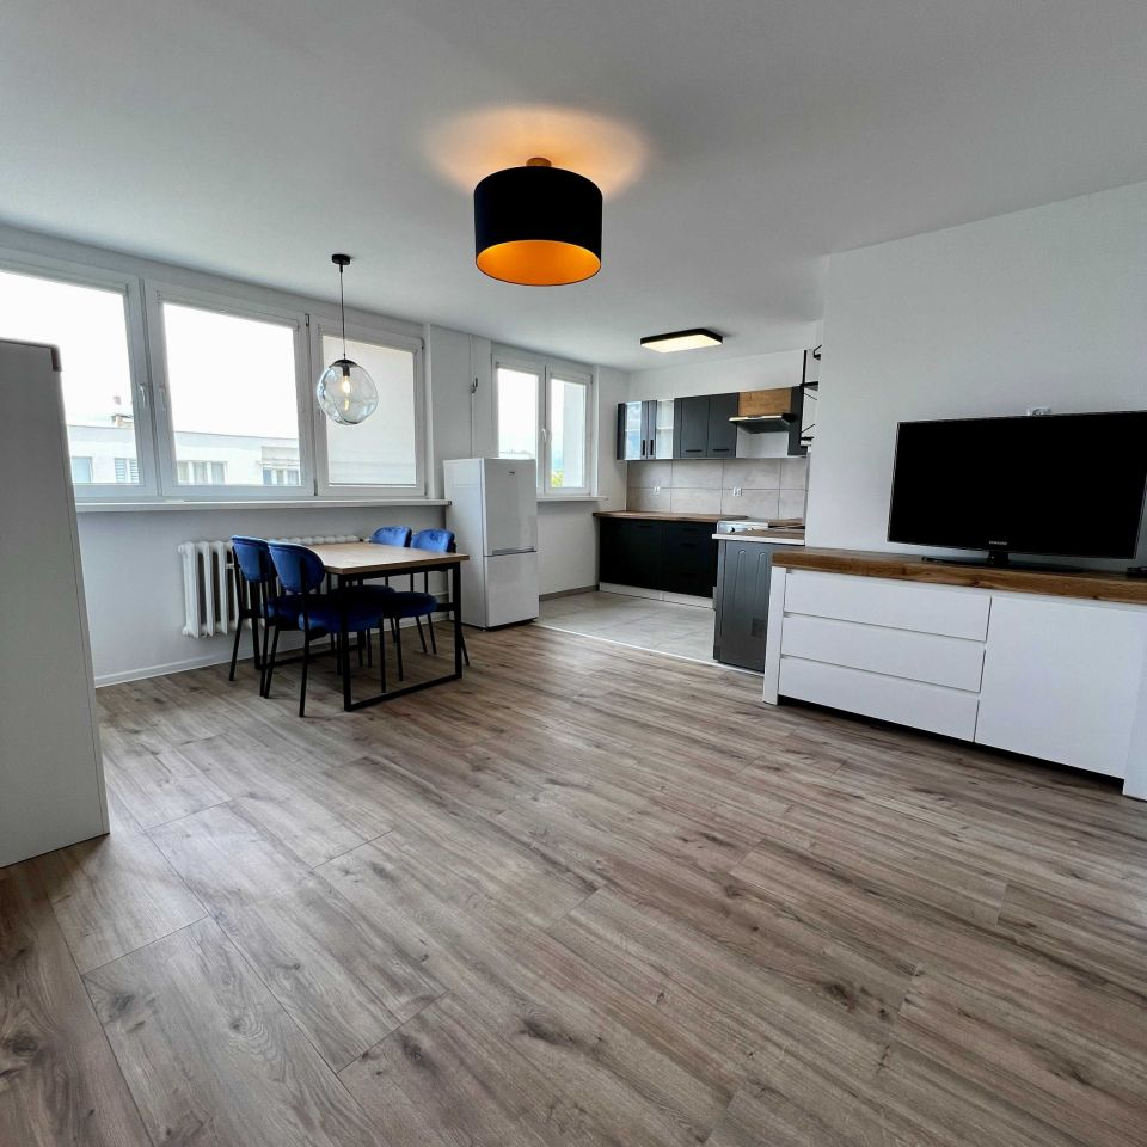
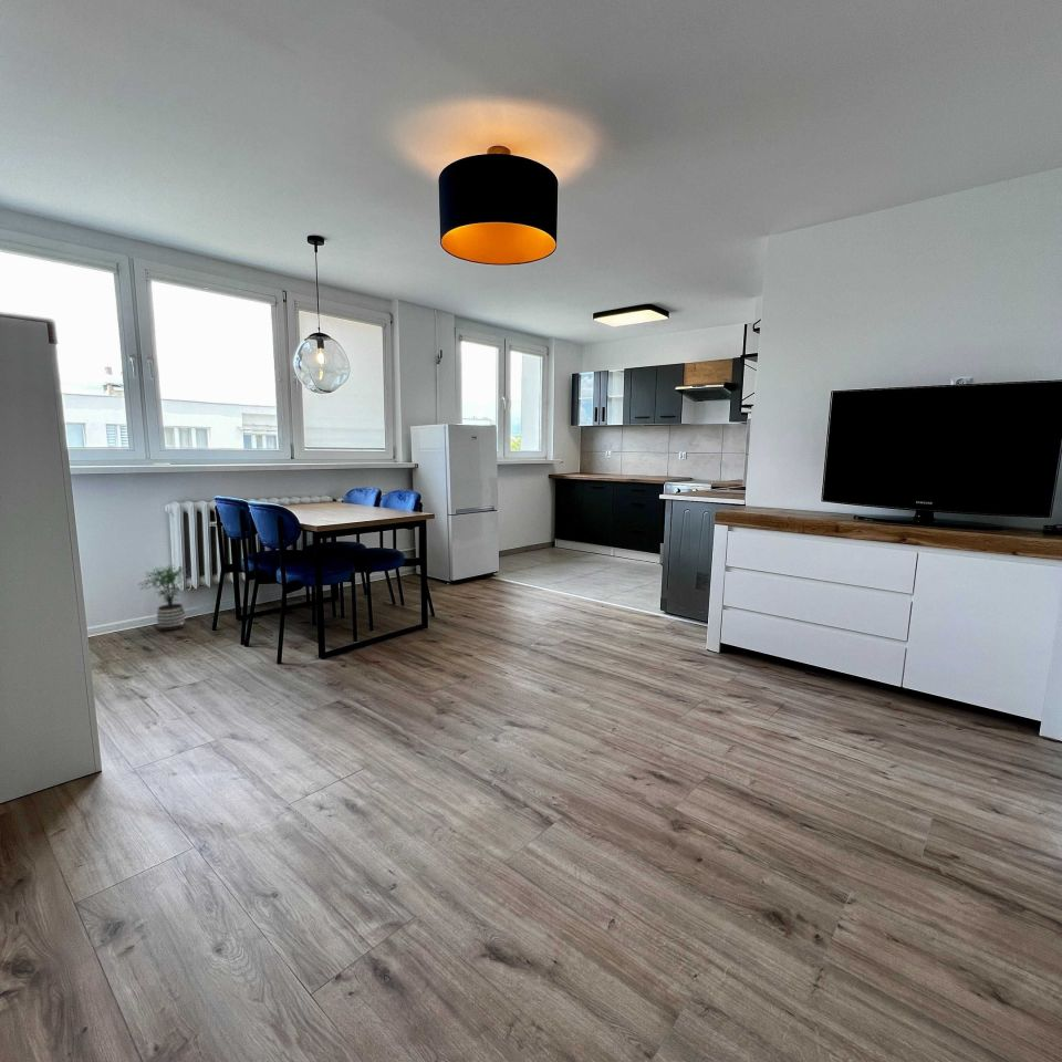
+ potted plant [138,563,188,632]
